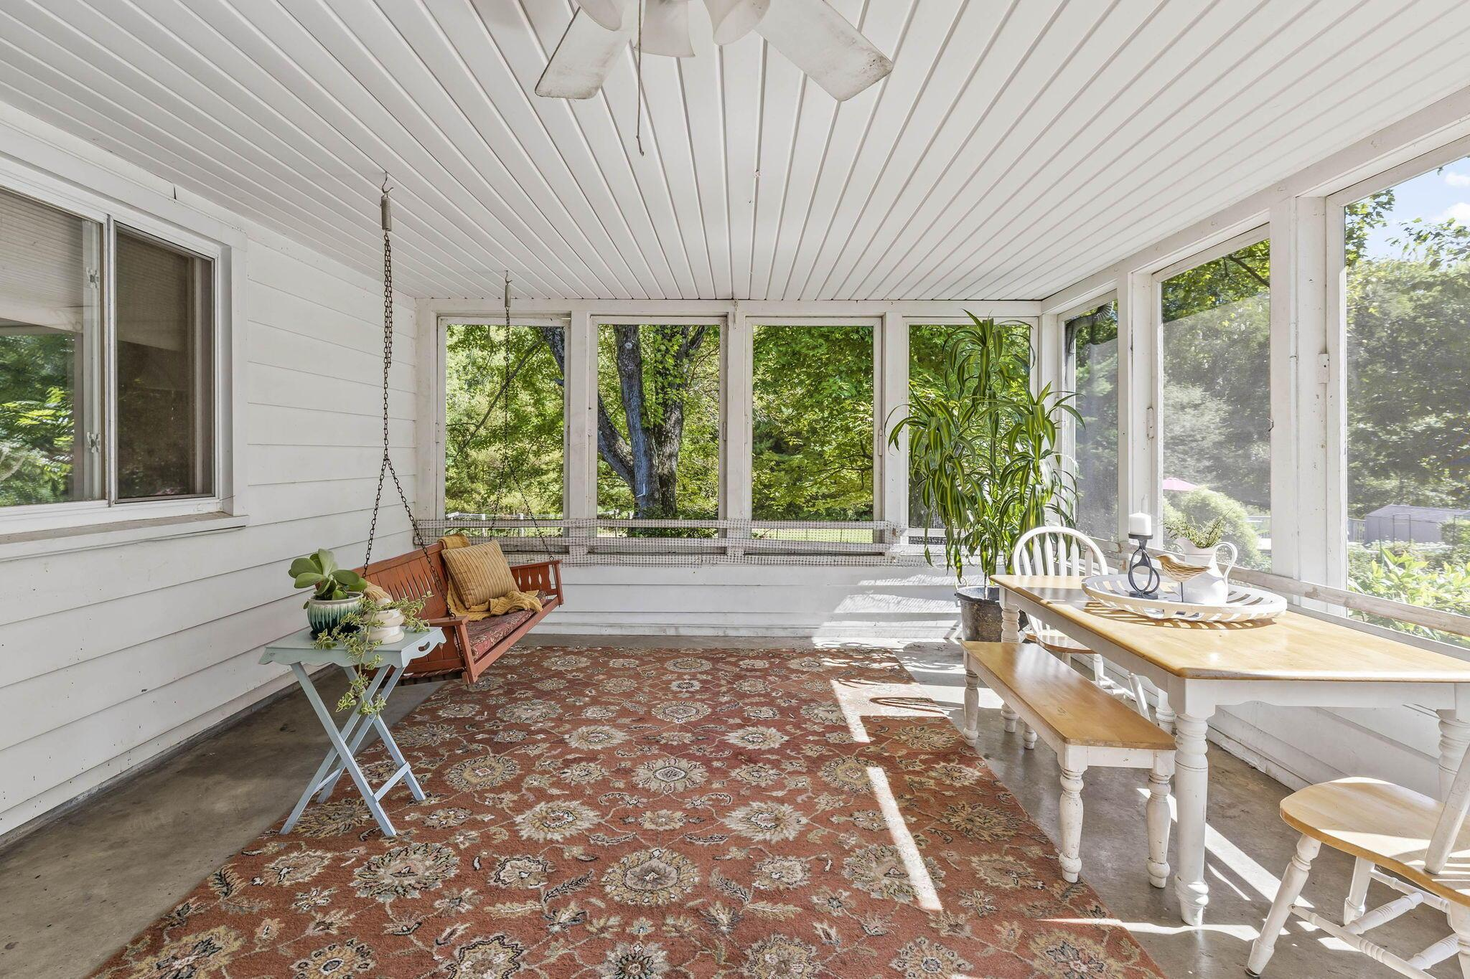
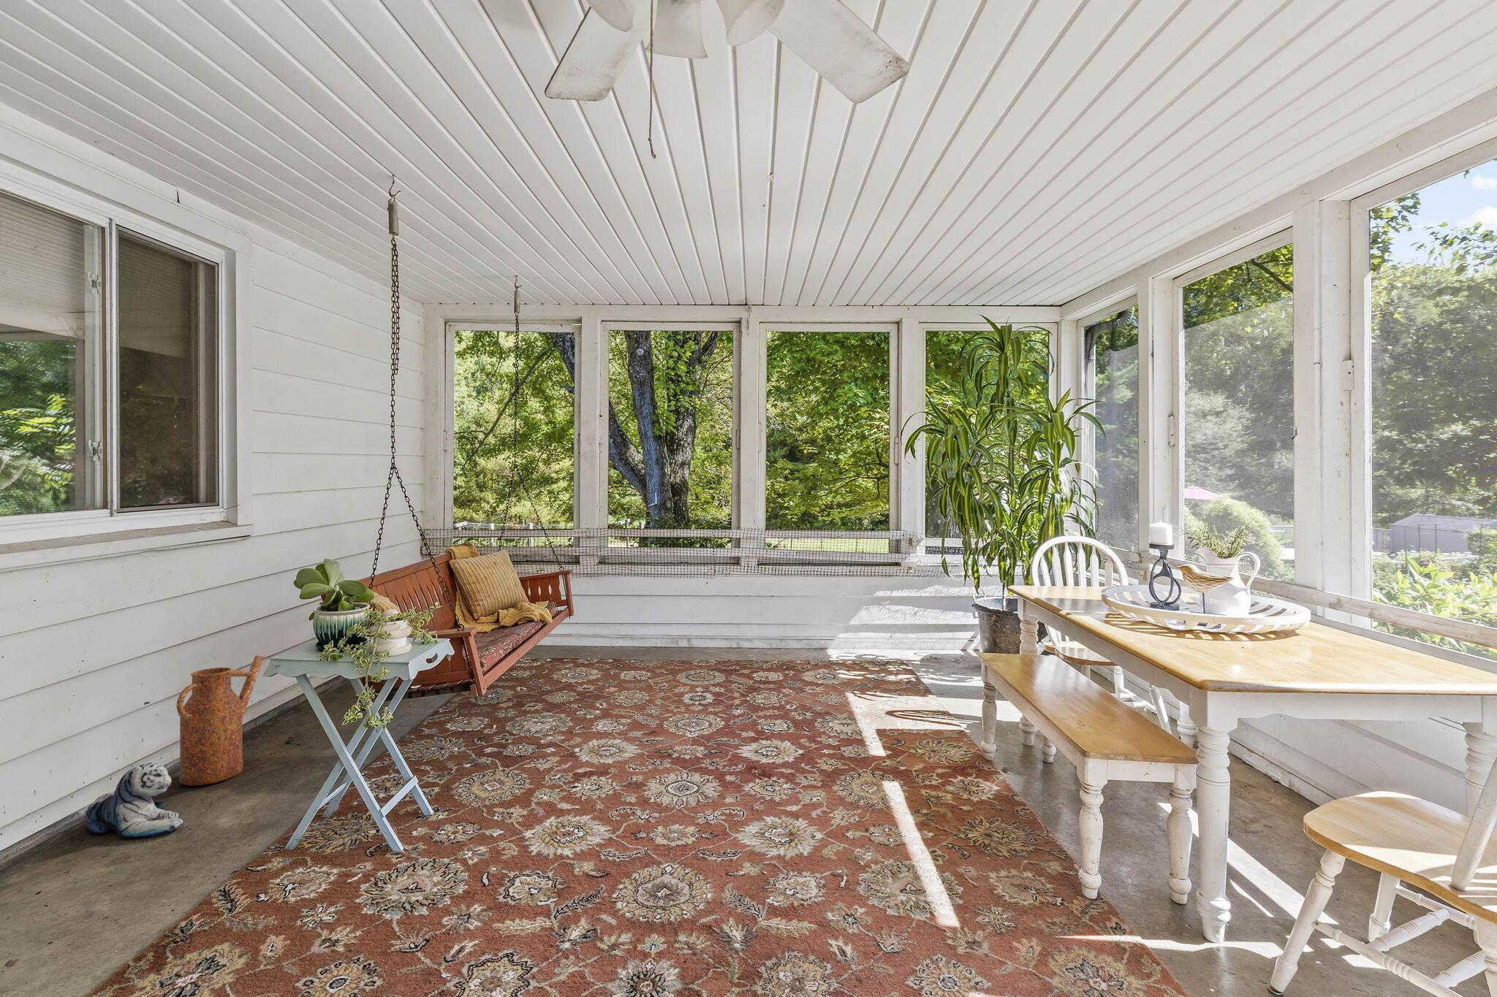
+ plush toy [85,762,184,839]
+ watering can [176,654,265,786]
